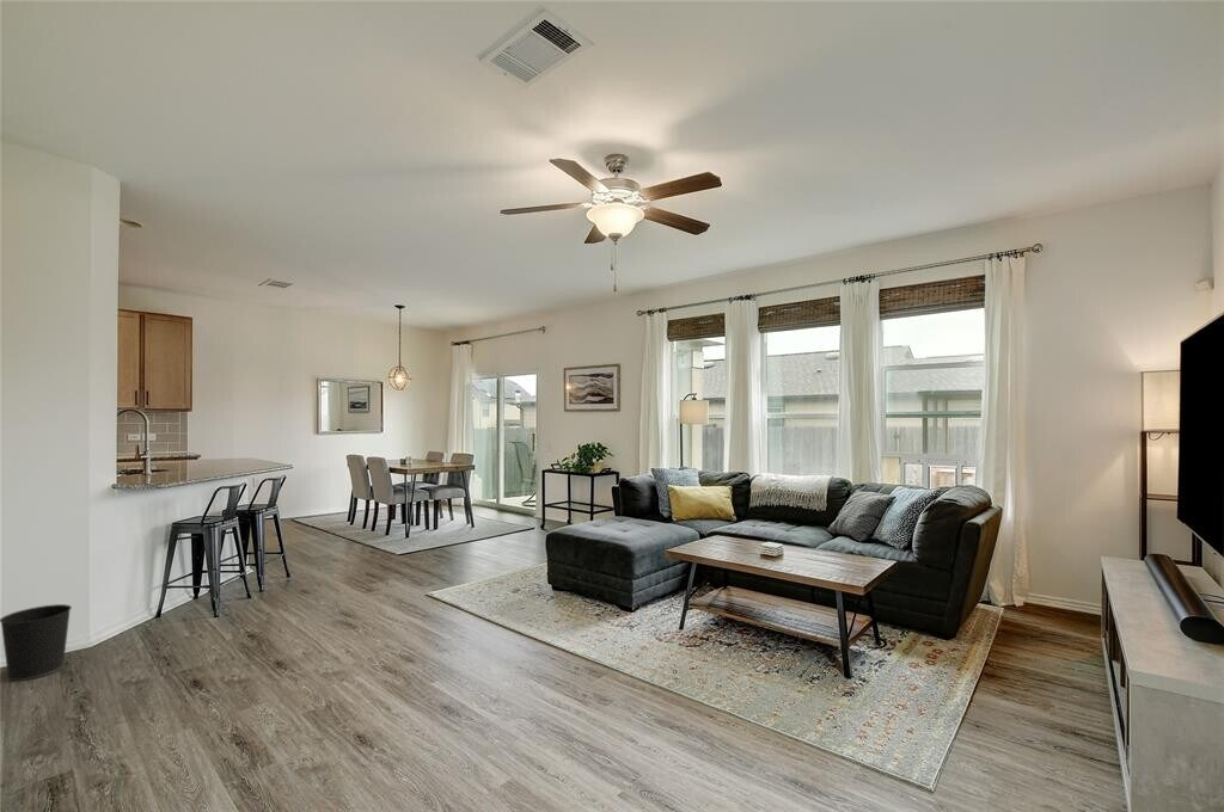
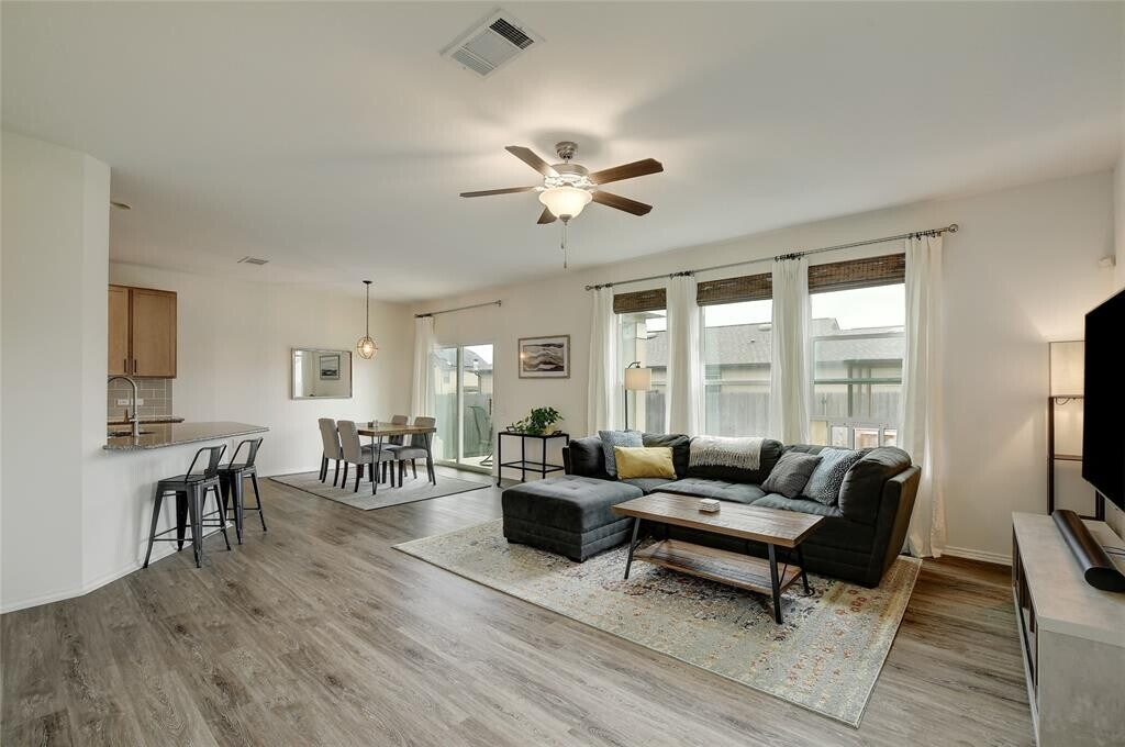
- wastebasket [0,603,73,682]
